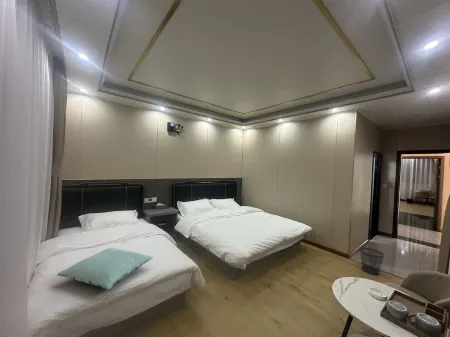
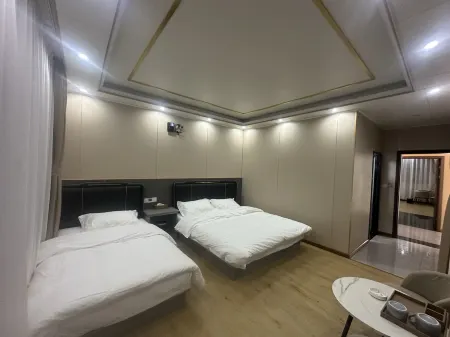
- pillow [56,247,154,291]
- wastebasket [359,247,385,276]
